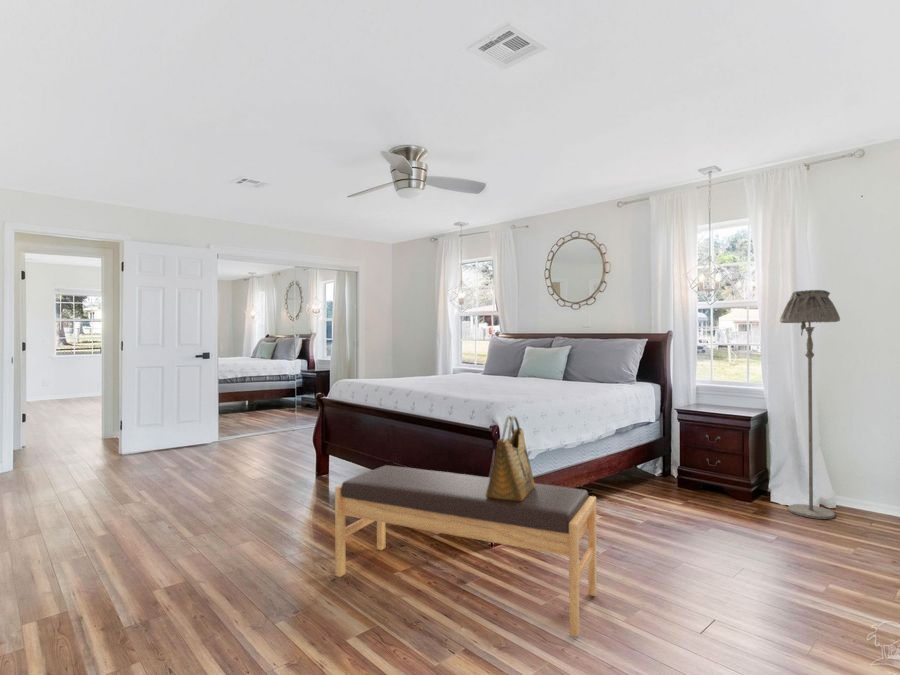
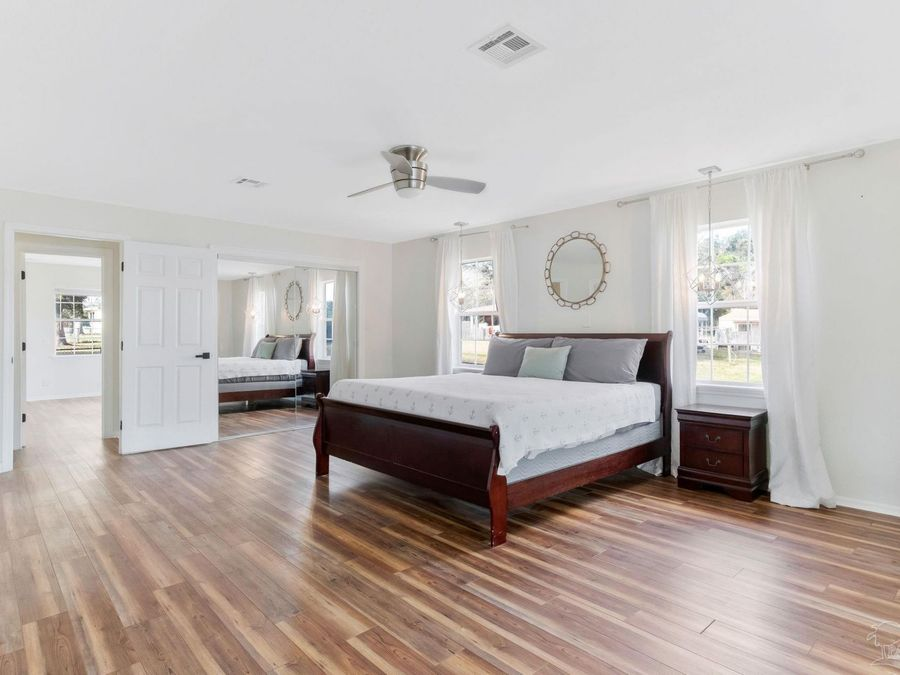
- grocery bag [486,414,536,501]
- bench [334,464,598,638]
- floor lamp [779,289,841,520]
